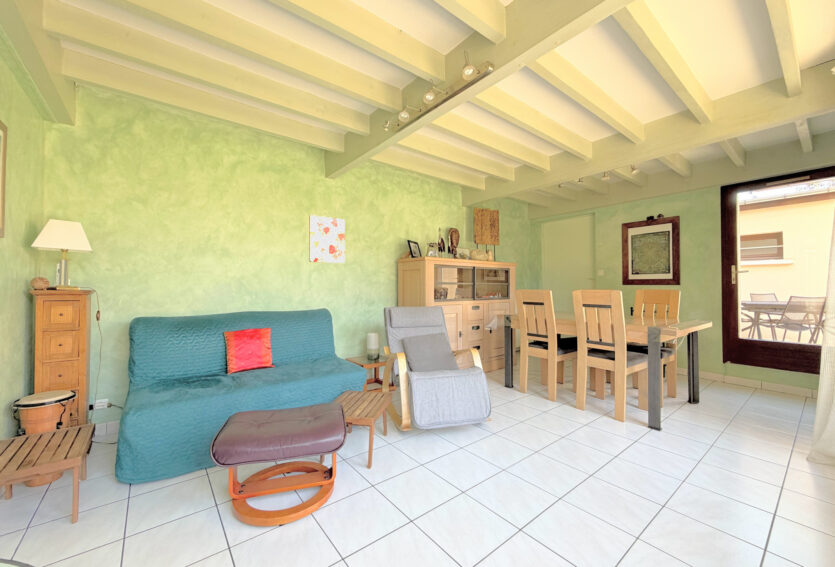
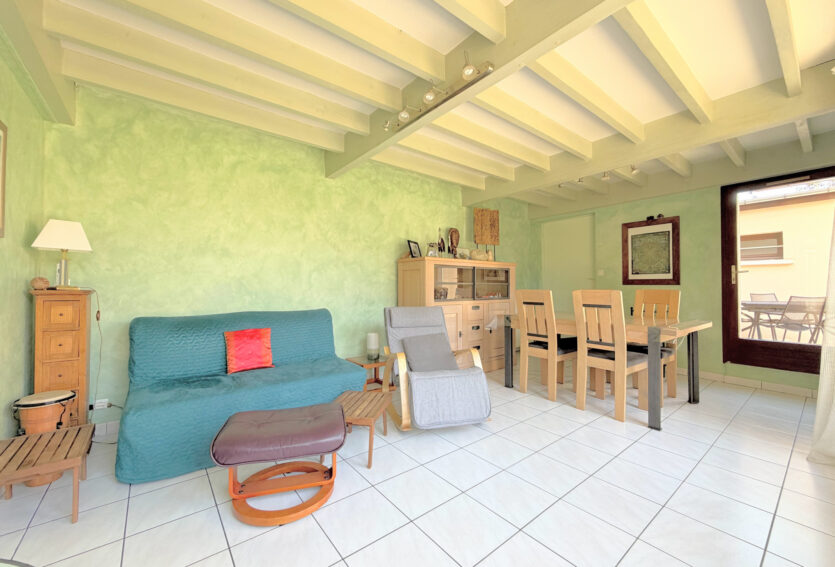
- wall art [308,214,346,264]
